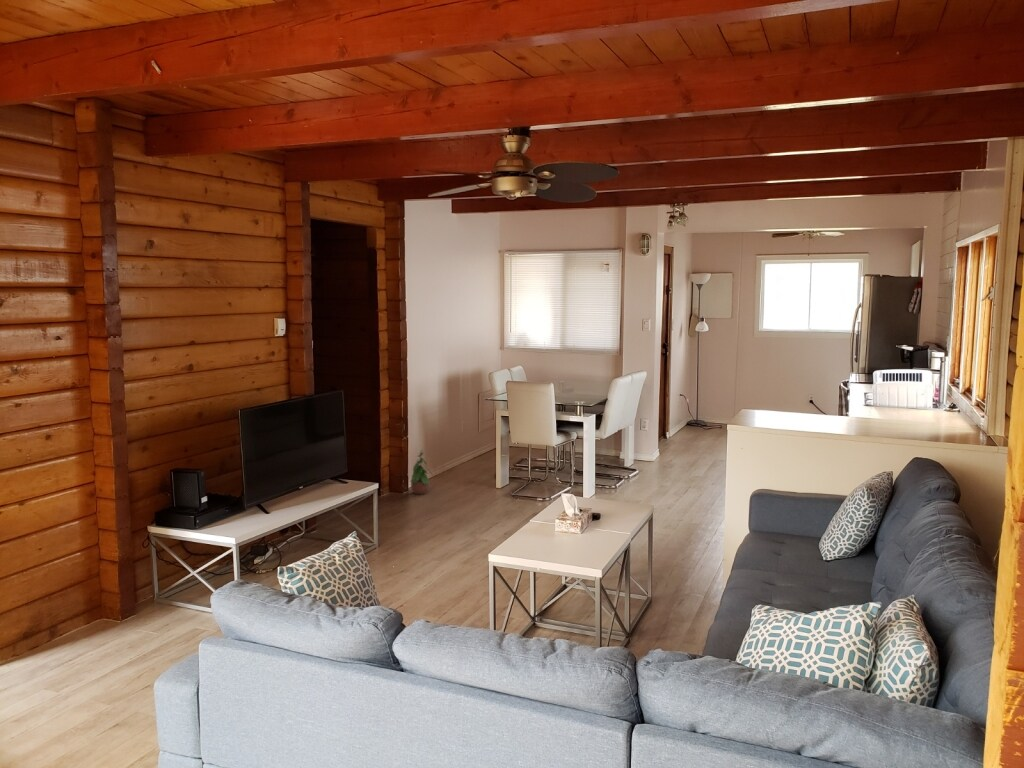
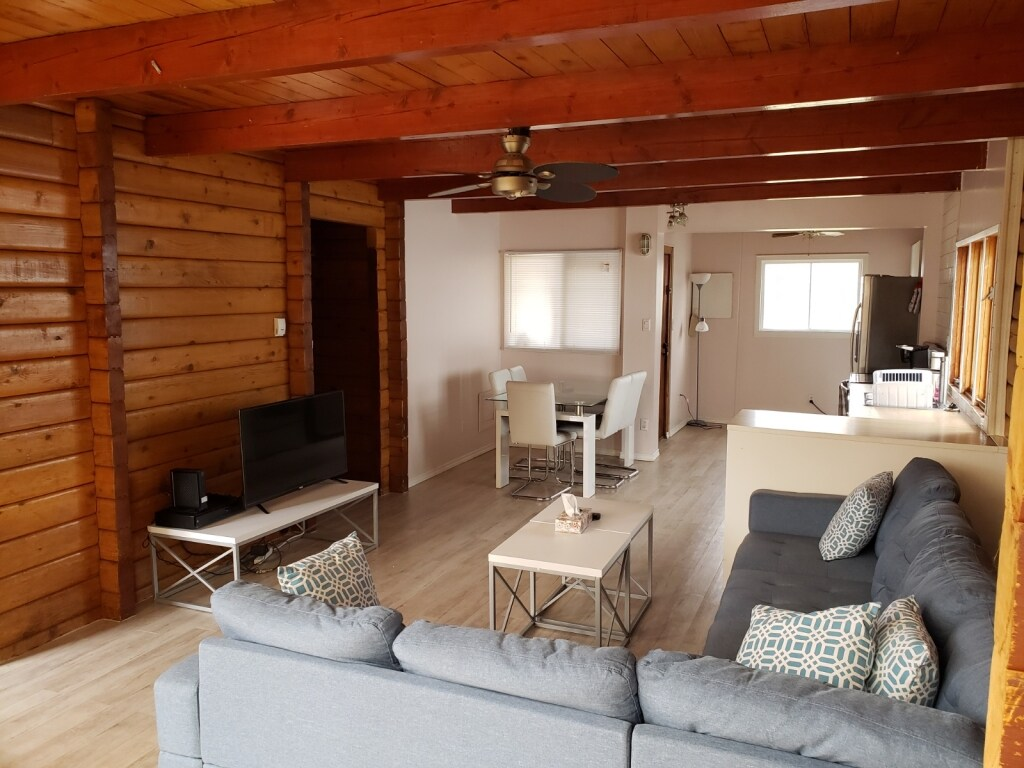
- potted plant [410,449,434,495]
